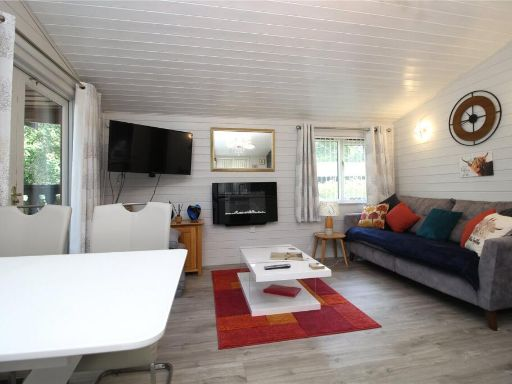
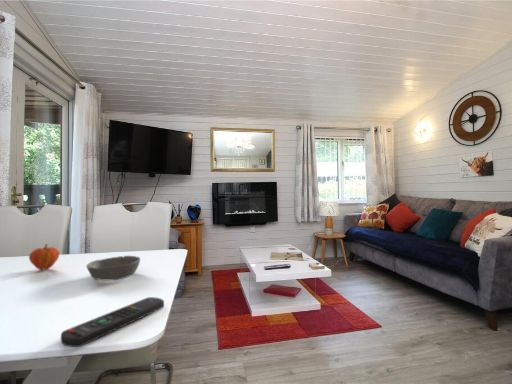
+ fruit [28,243,61,271]
+ remote control [60,296,165,348]
+ bowl [85,255,141,281]
